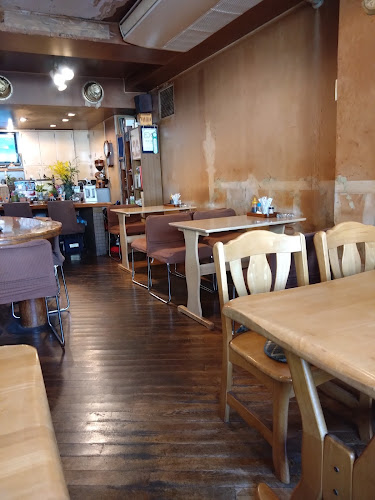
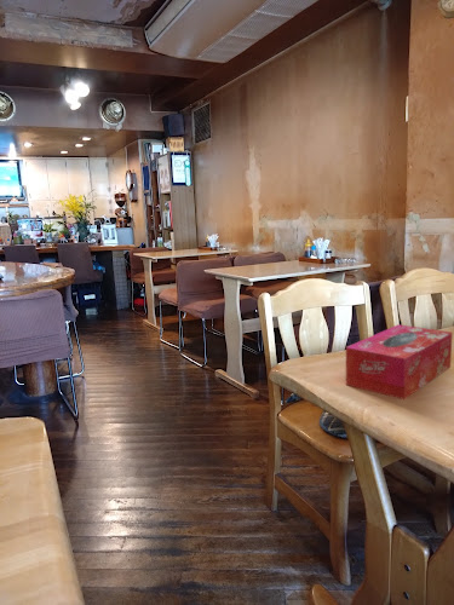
+ tissue box [345,323,454,401]
